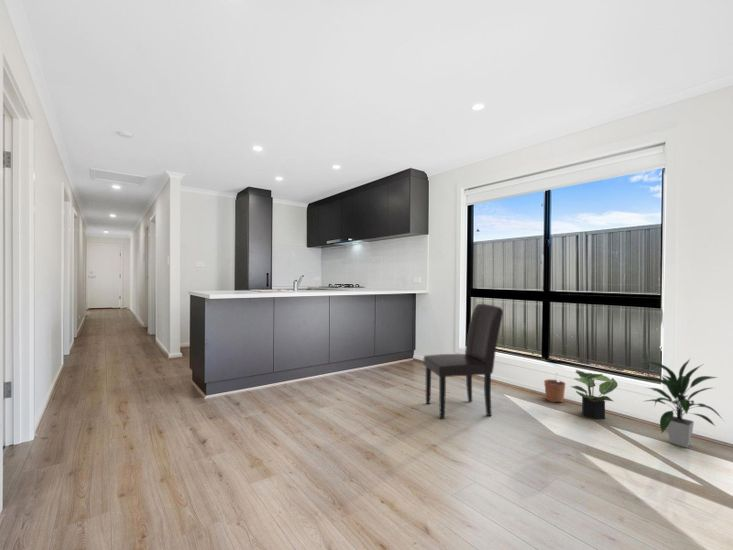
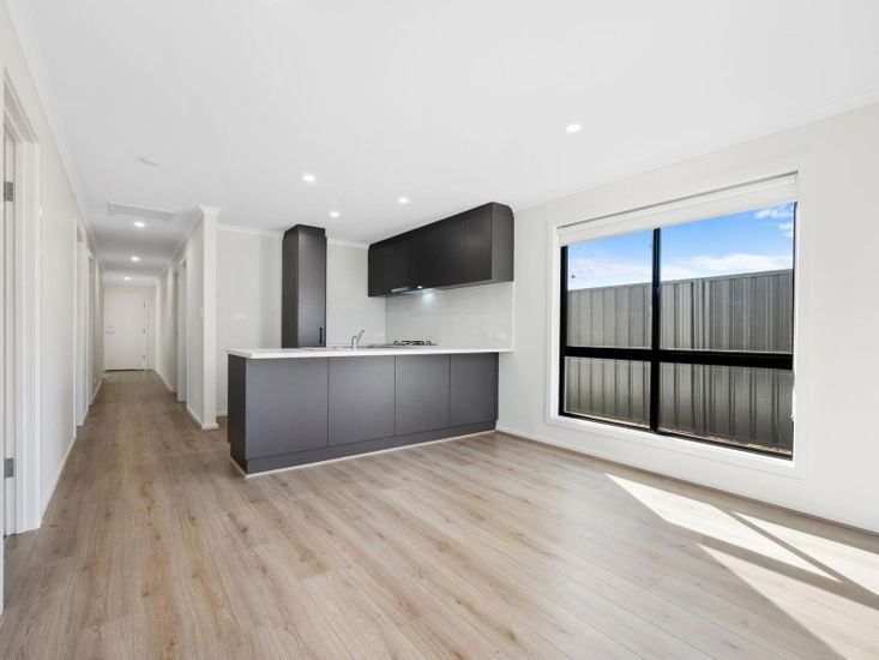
- potted plant [569,369,619,420]
- indoor plant [638,358,724,449]
- plant pot [543,372,567,403]
- chair [423,303,504,420]
